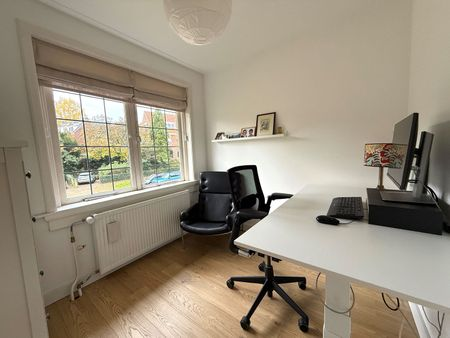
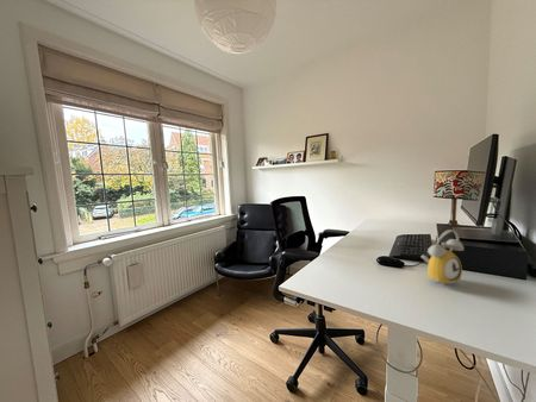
+ alarm clock [420,228,466,287]
